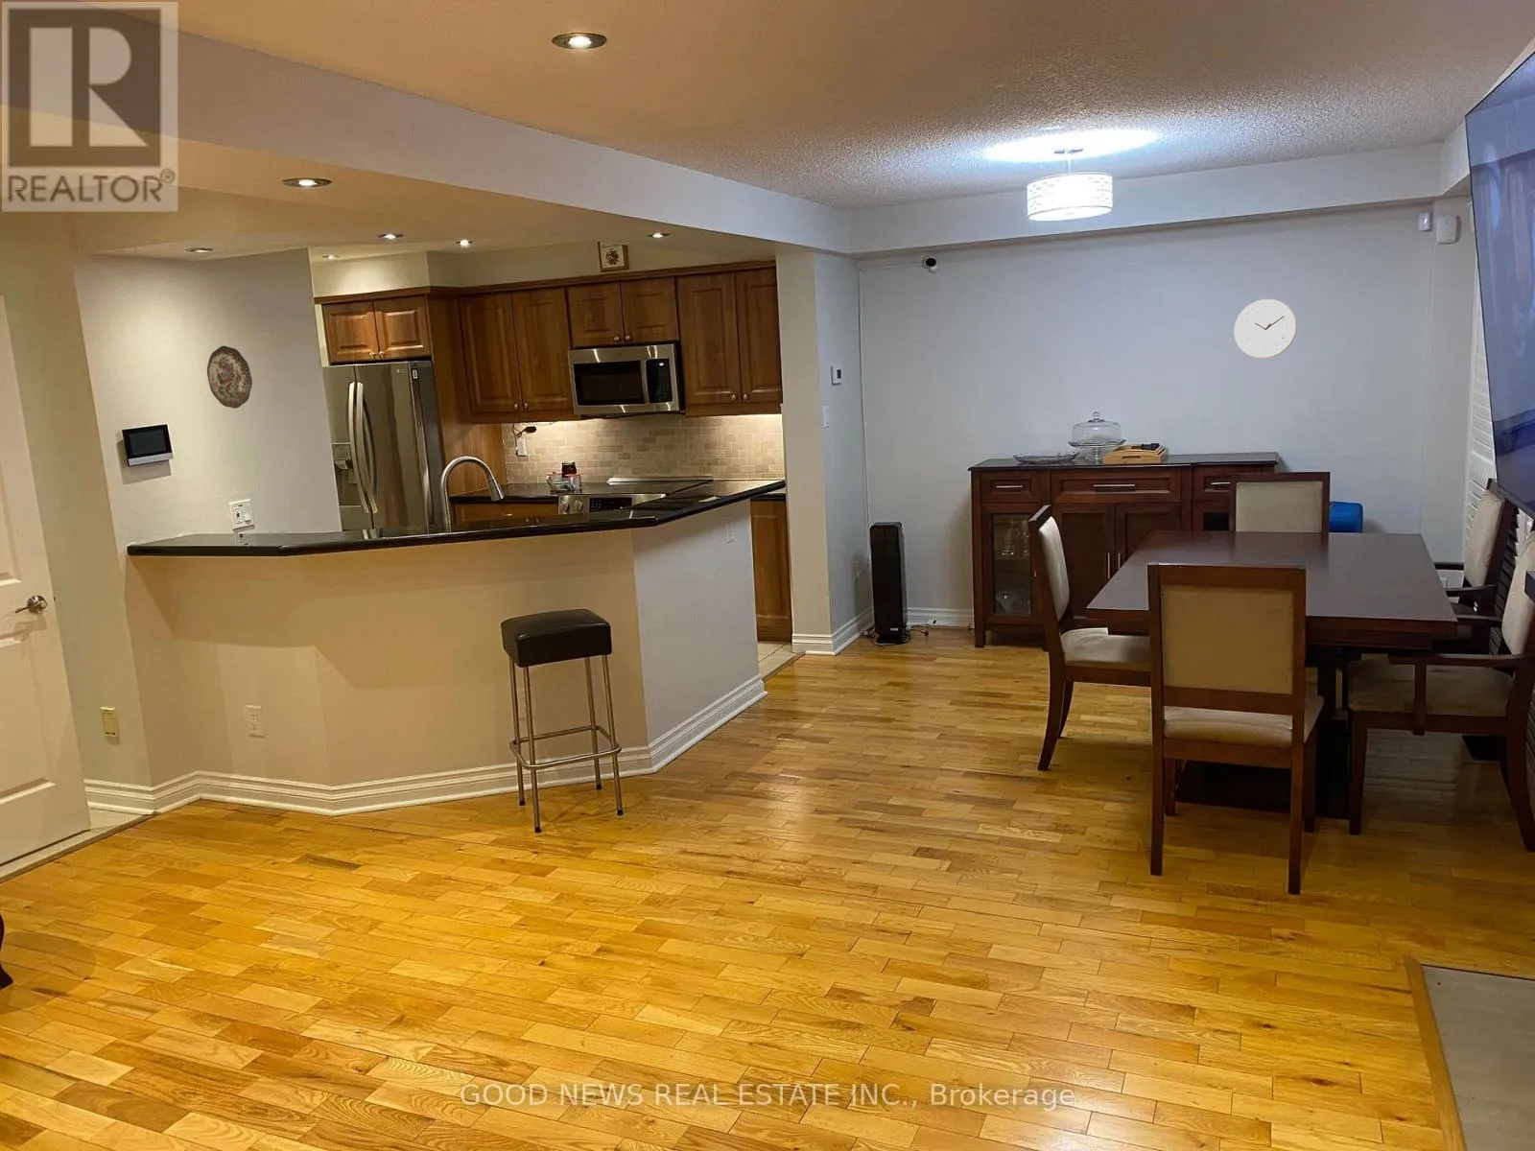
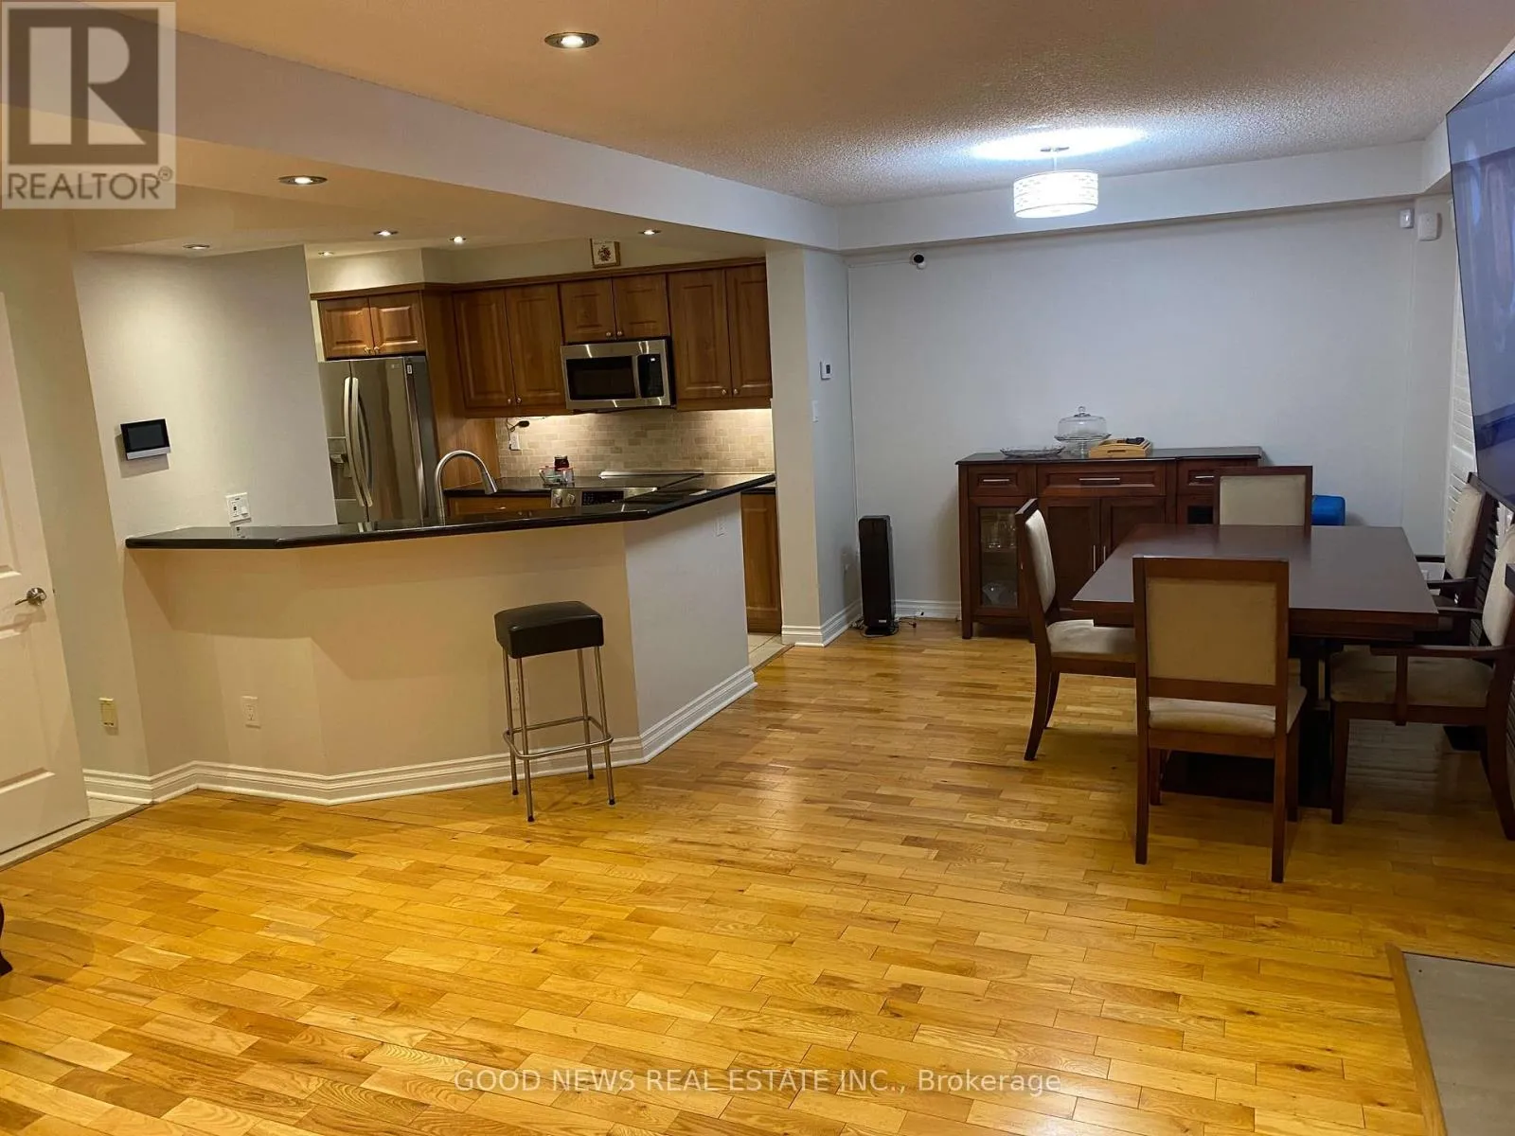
- decorative plate [207,346,254,410]
- wall clock [1233,299,1298,360]
